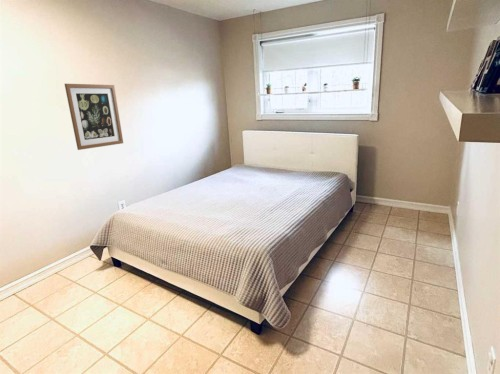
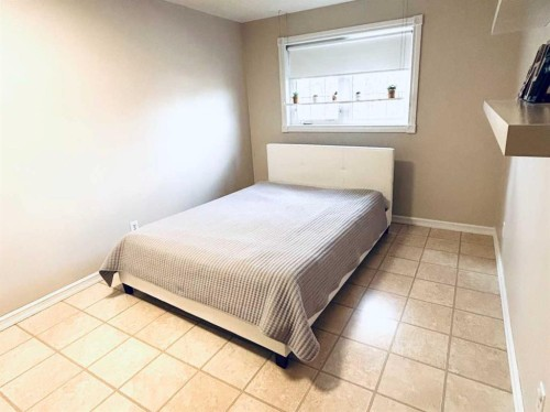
- wall art [64,83,124,151]
